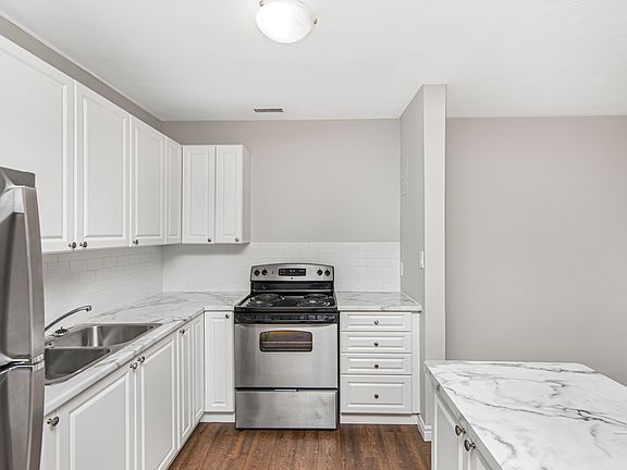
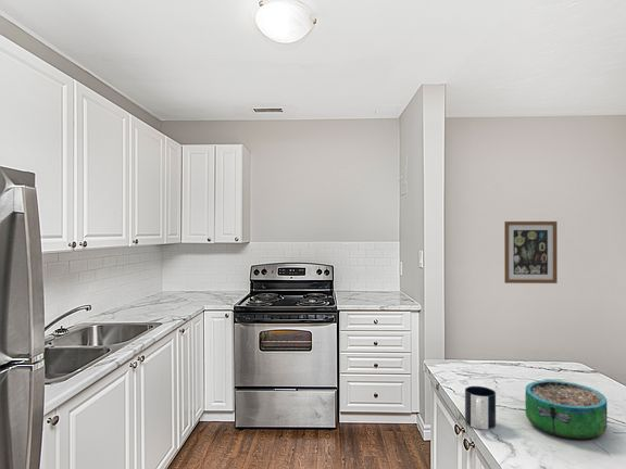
+ decorative bowl [524,379,609,442]
+ mug [464,385,497,431]
+ wall art [503,220,559,284]
